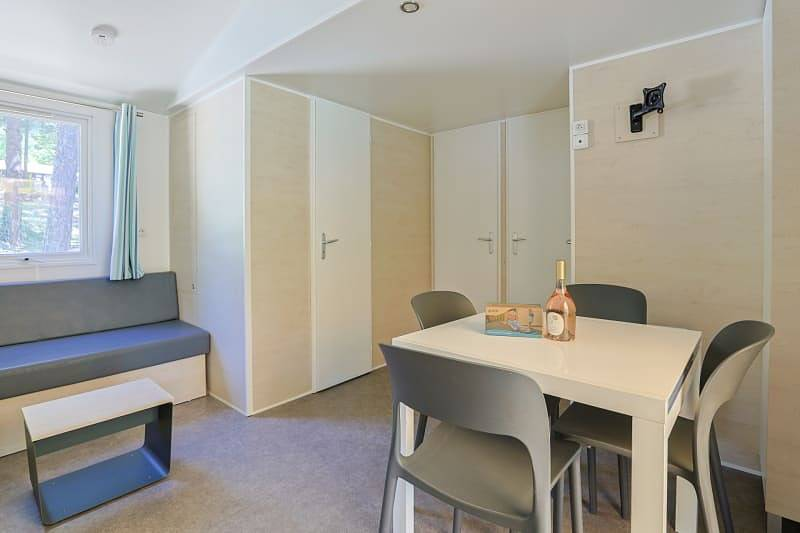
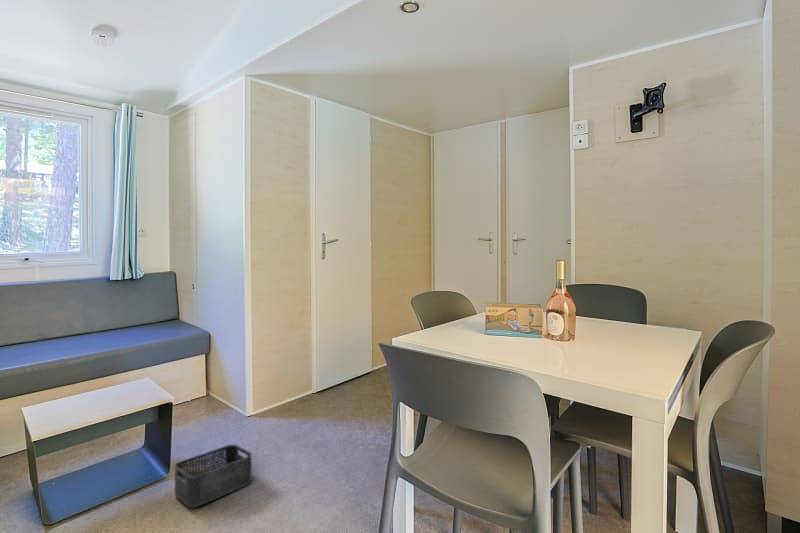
+ storage bin [174,444,253,508]
